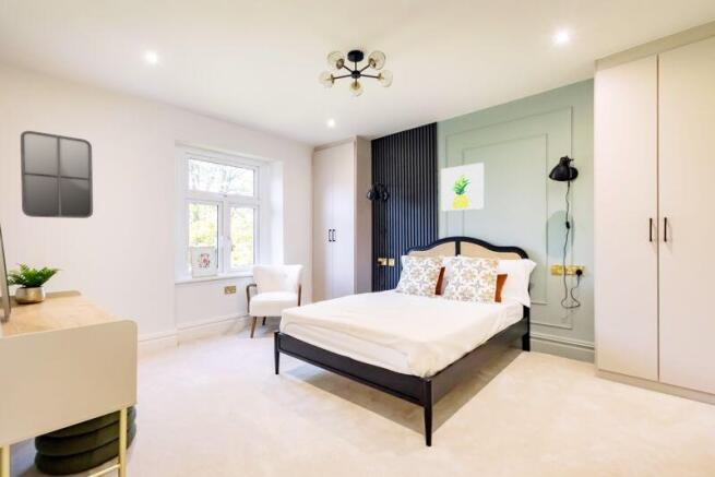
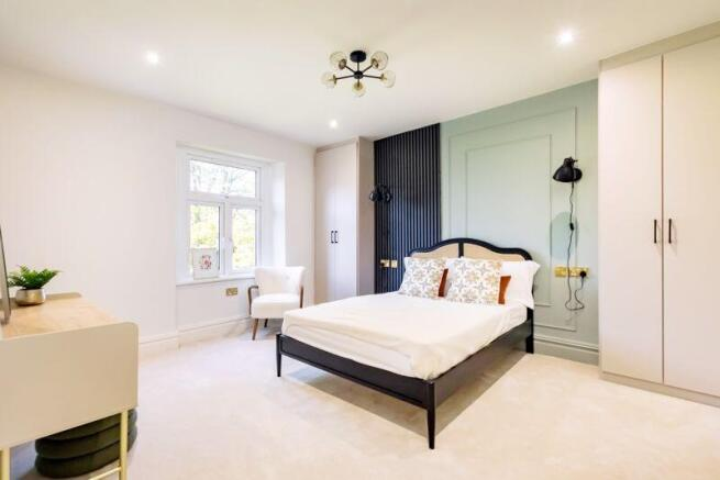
- wall art [440,162,486,212]
- home mirror [20,130,94,219]
